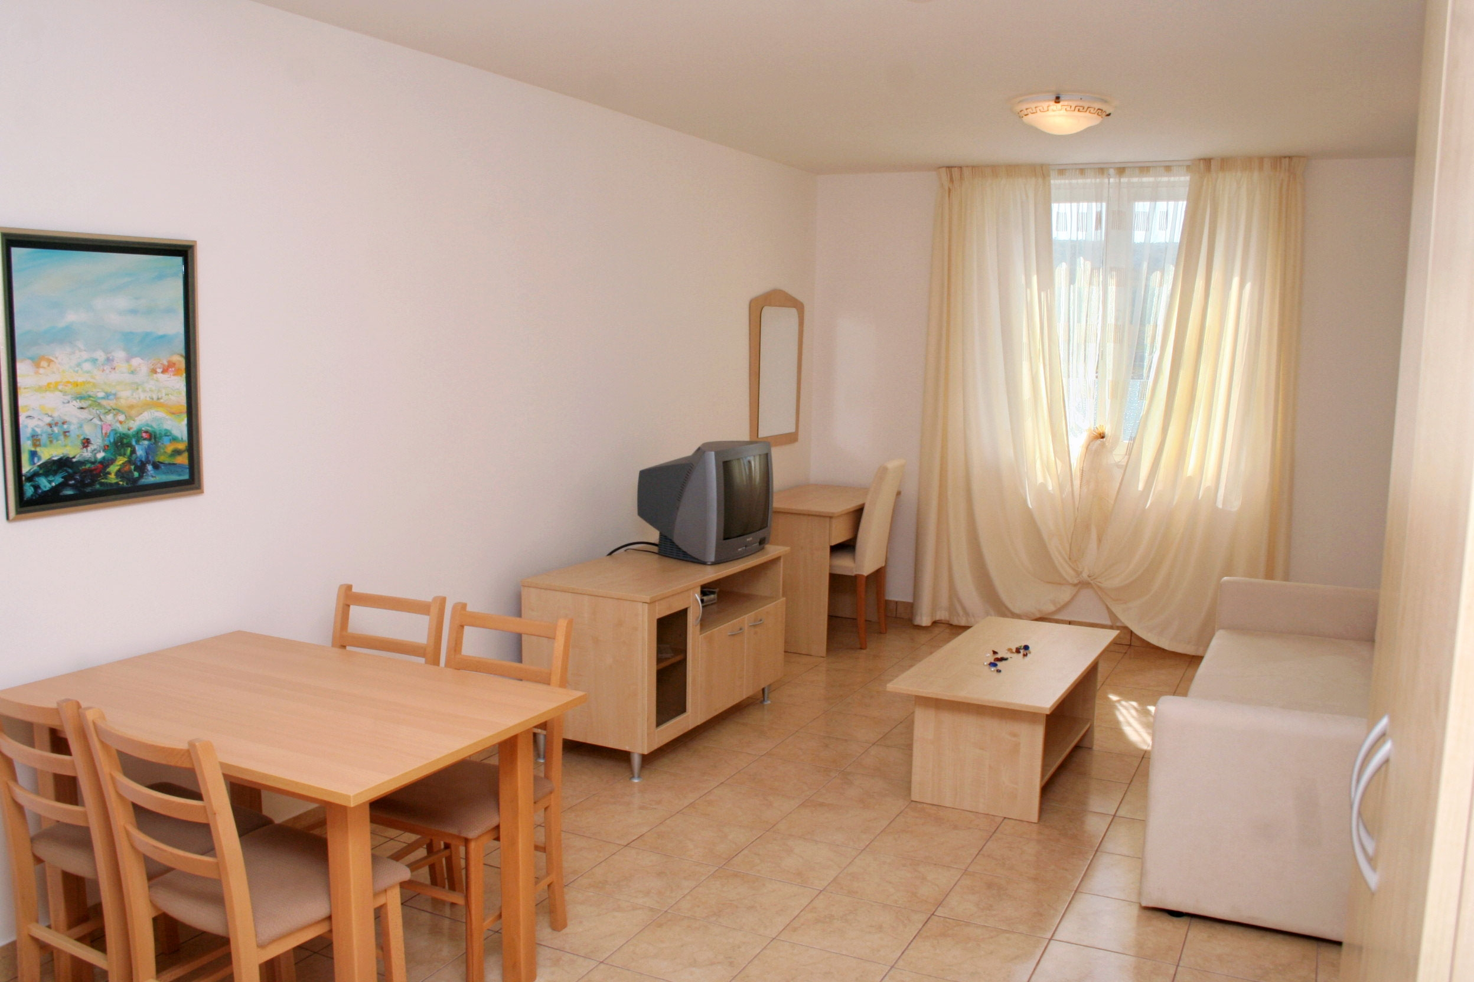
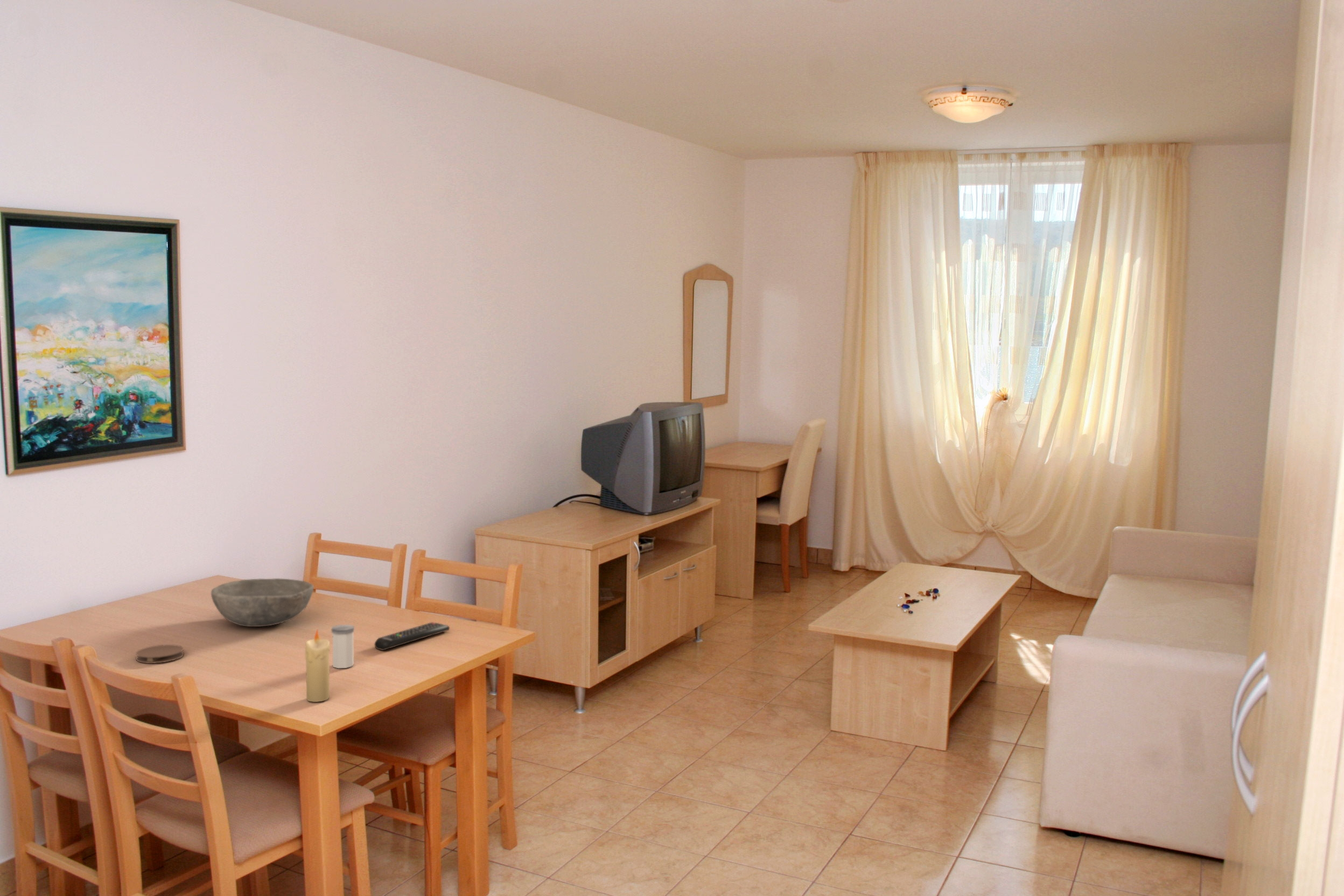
+ salt shaker [331,624,355,669]
+ bowl [211,578,314,627]
+ remote control [374,621,450,651]
+ candle [305,628,331,703]
+ coaster [135,644,184,664]
